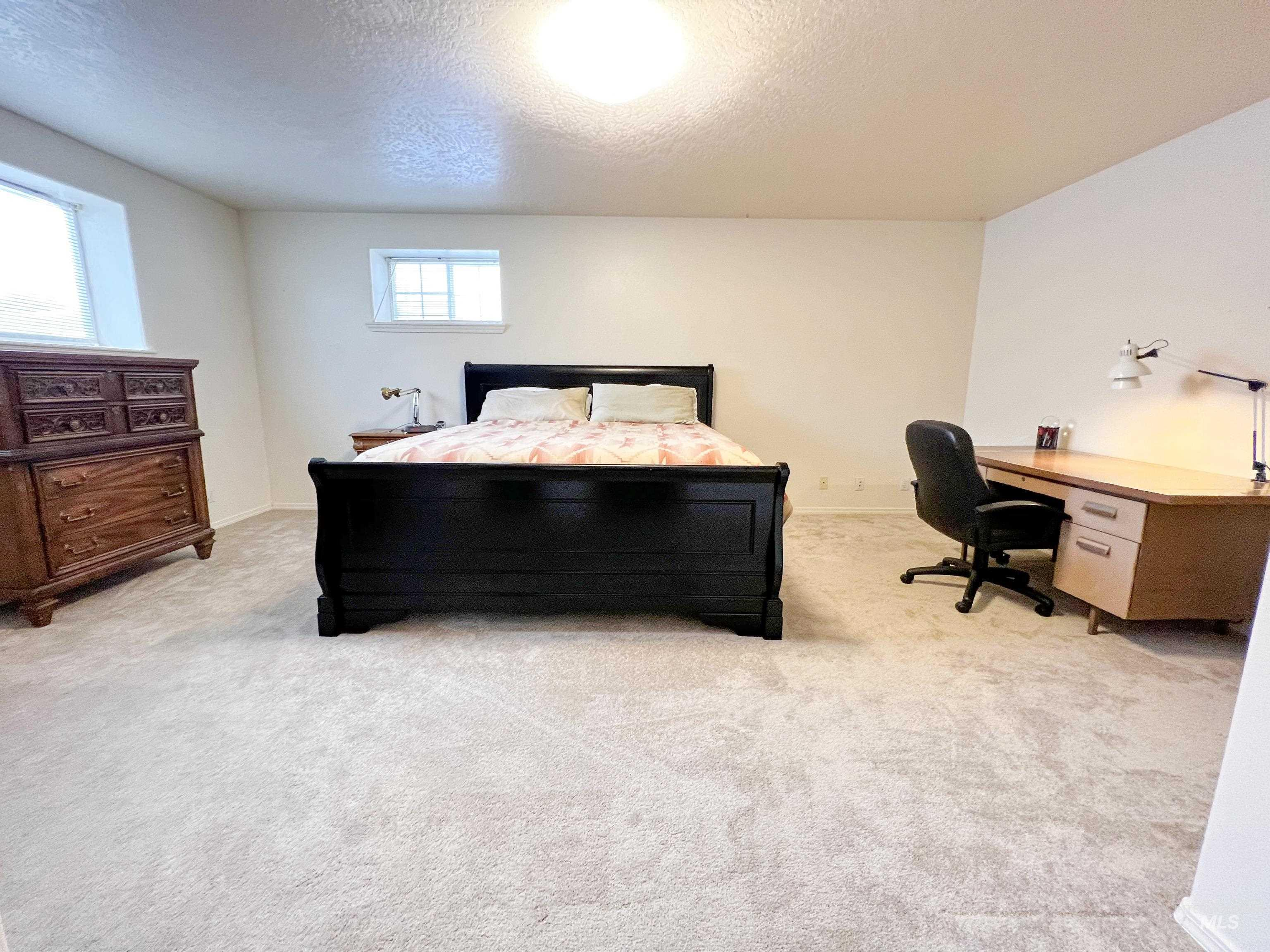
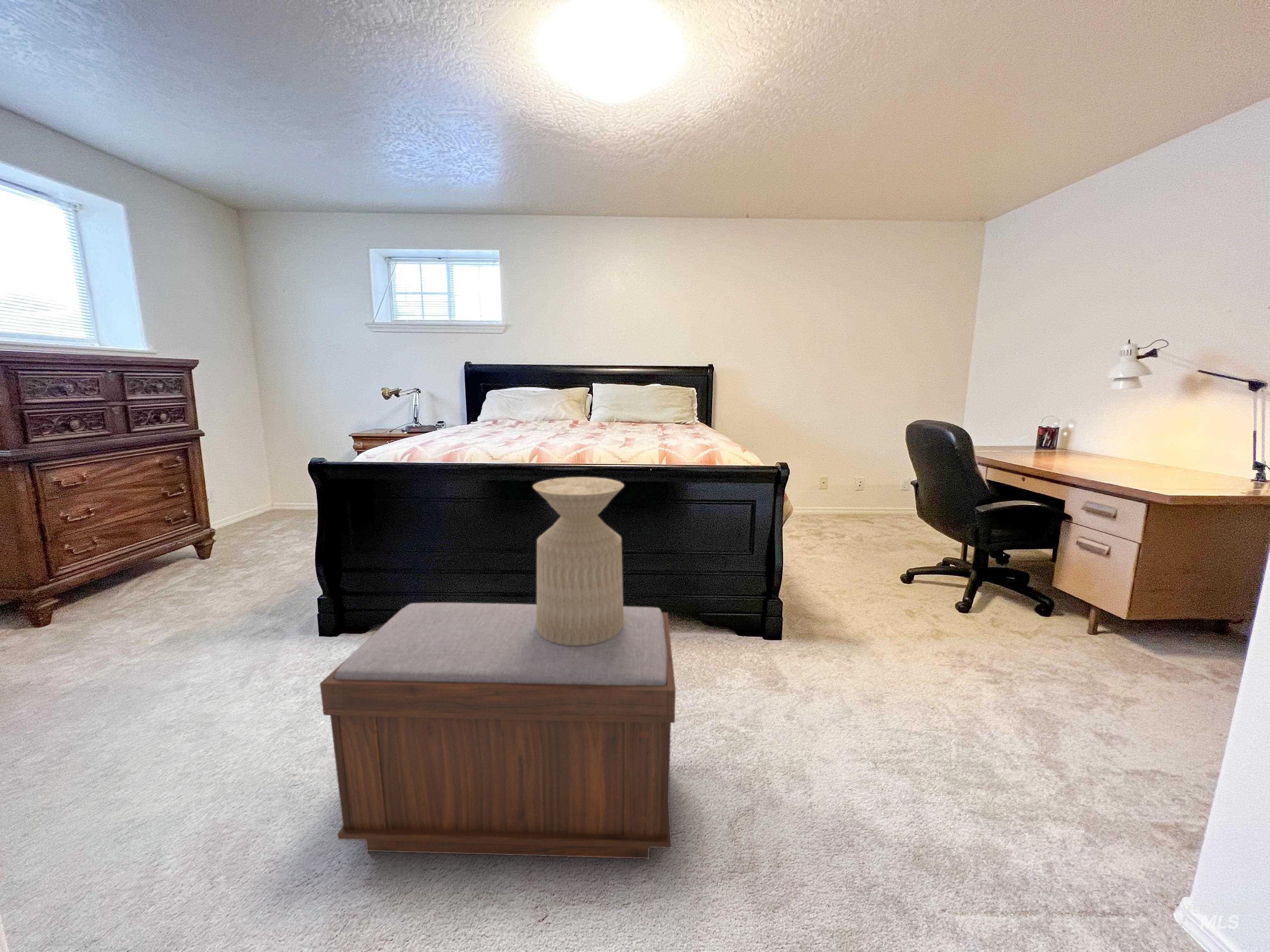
+ bench [320,602,676,859]
+ side table [532,476,625,646]
